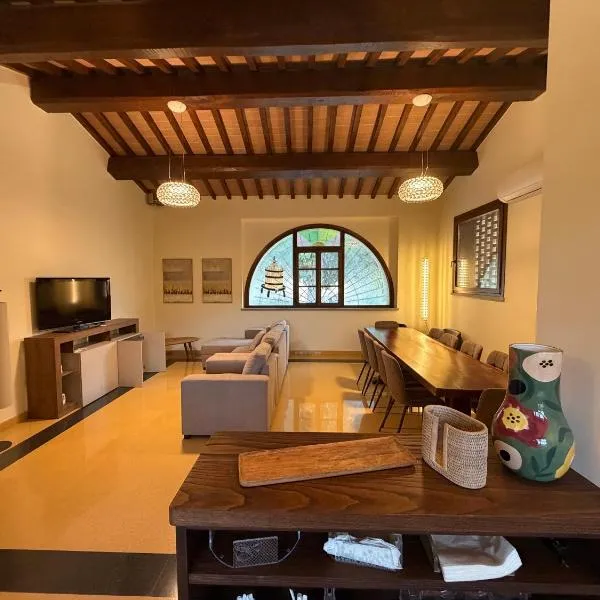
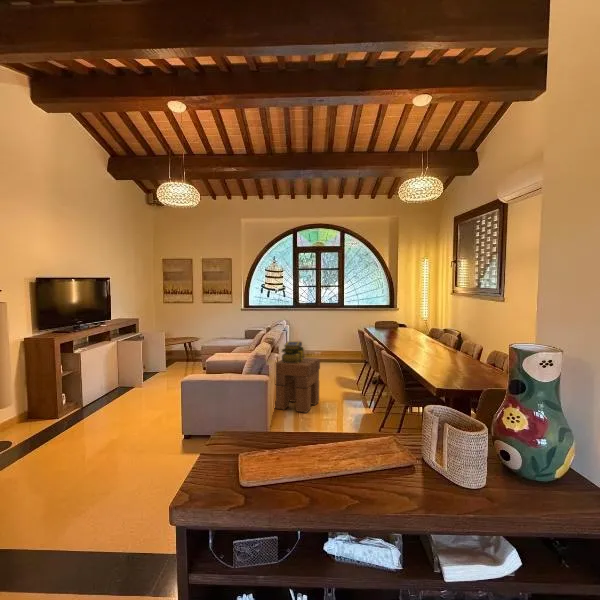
+ stack of books [280,341,306,363]
+ wooden stool [274,357,321,414]
